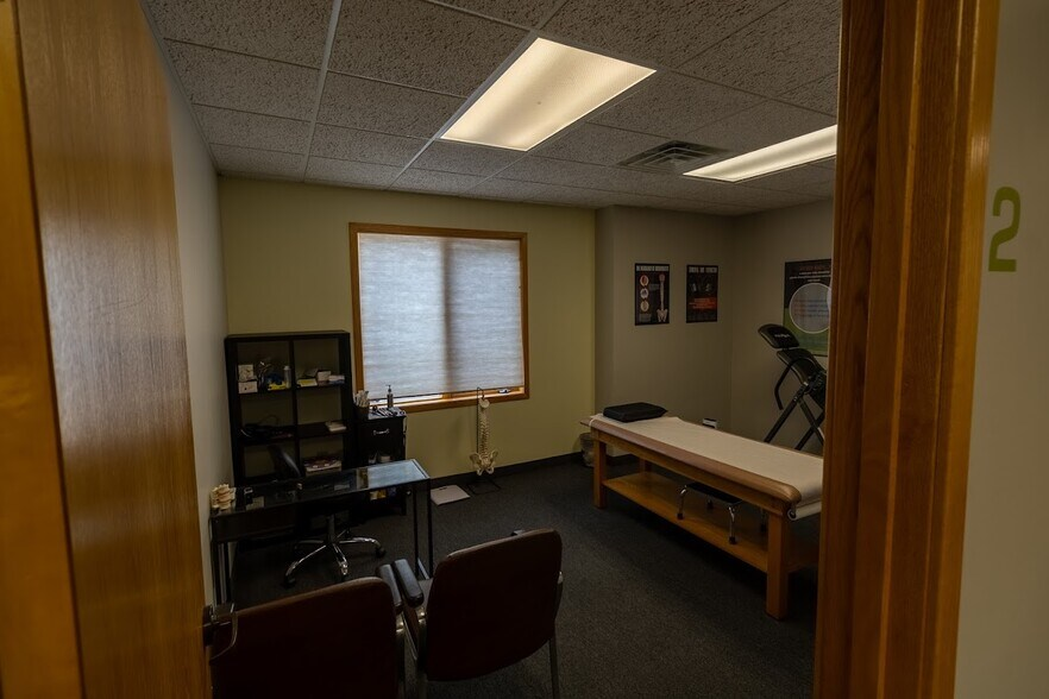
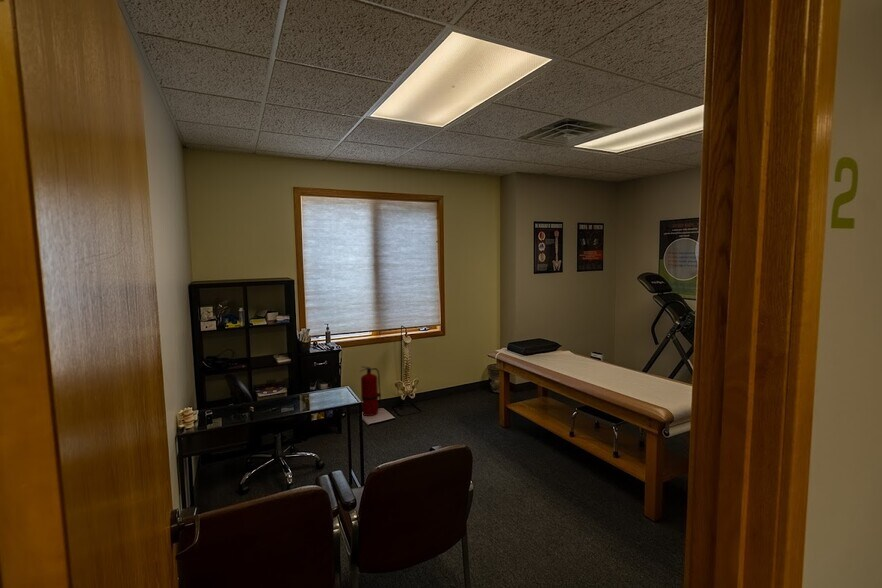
+ fire extinguisher [359,365,383,417]
